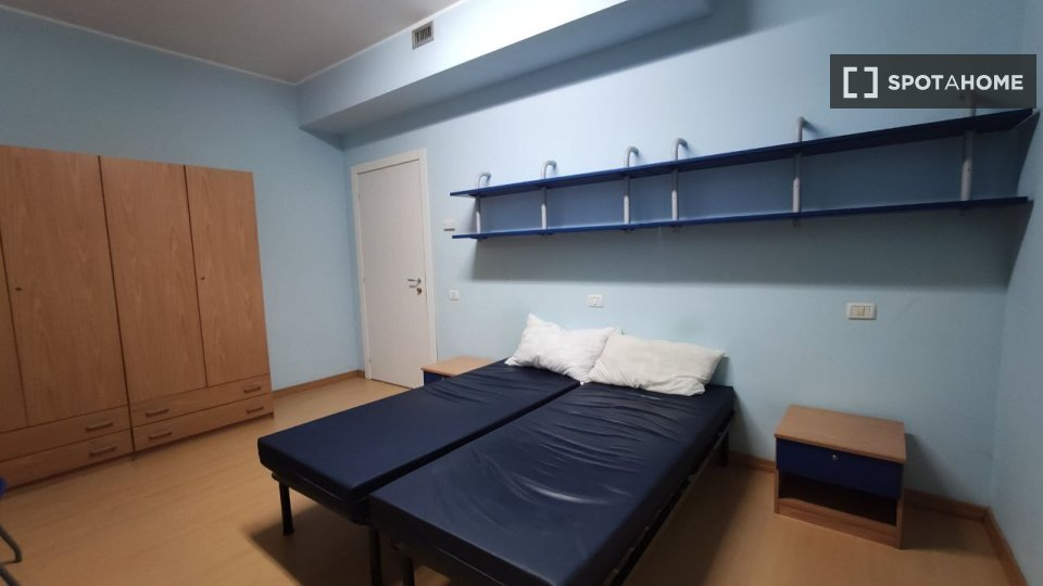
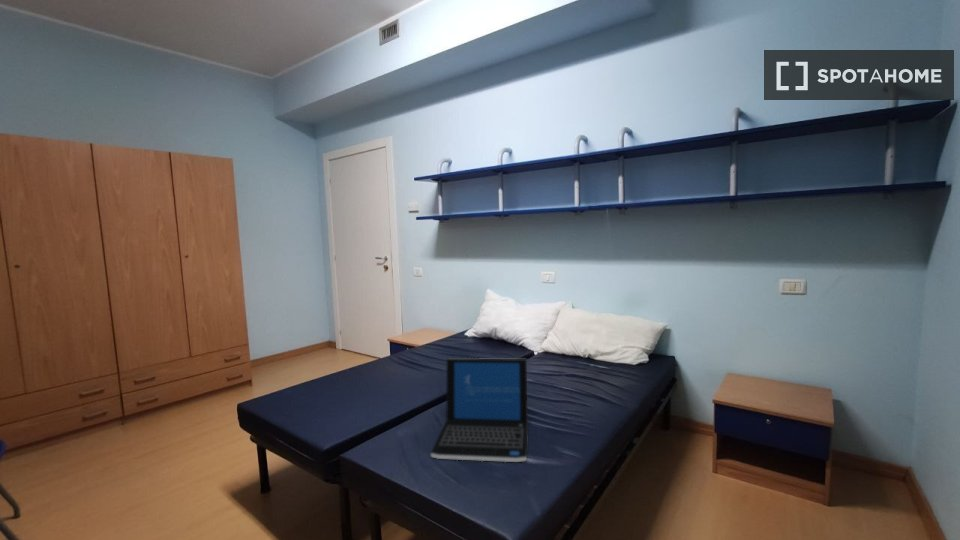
+ laptop [430,357,529,463]
